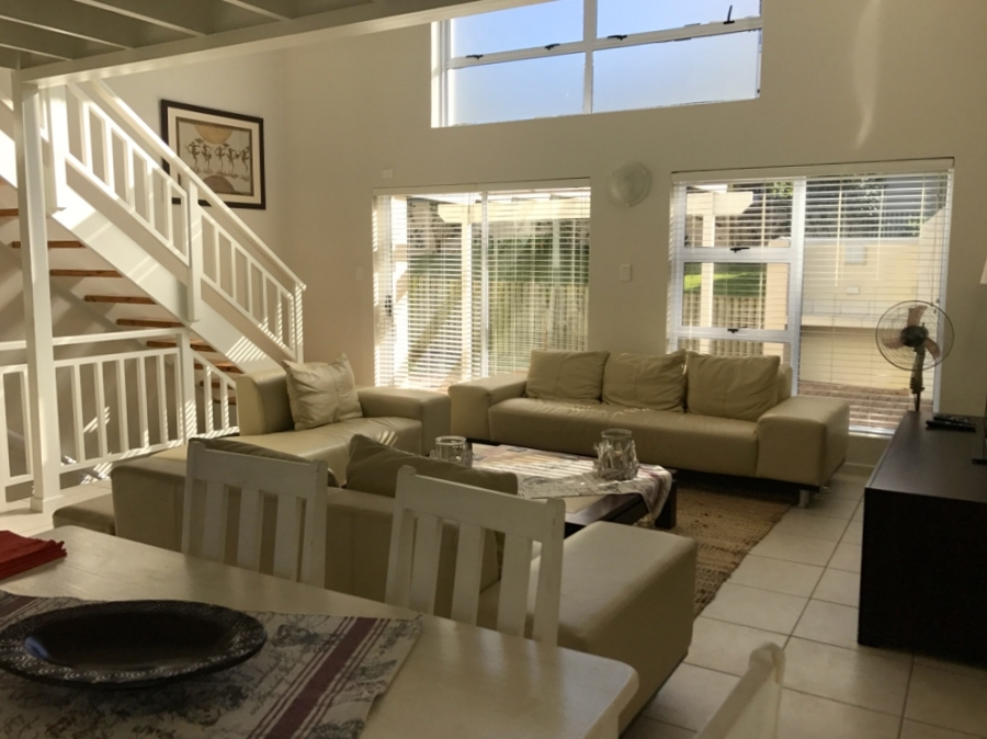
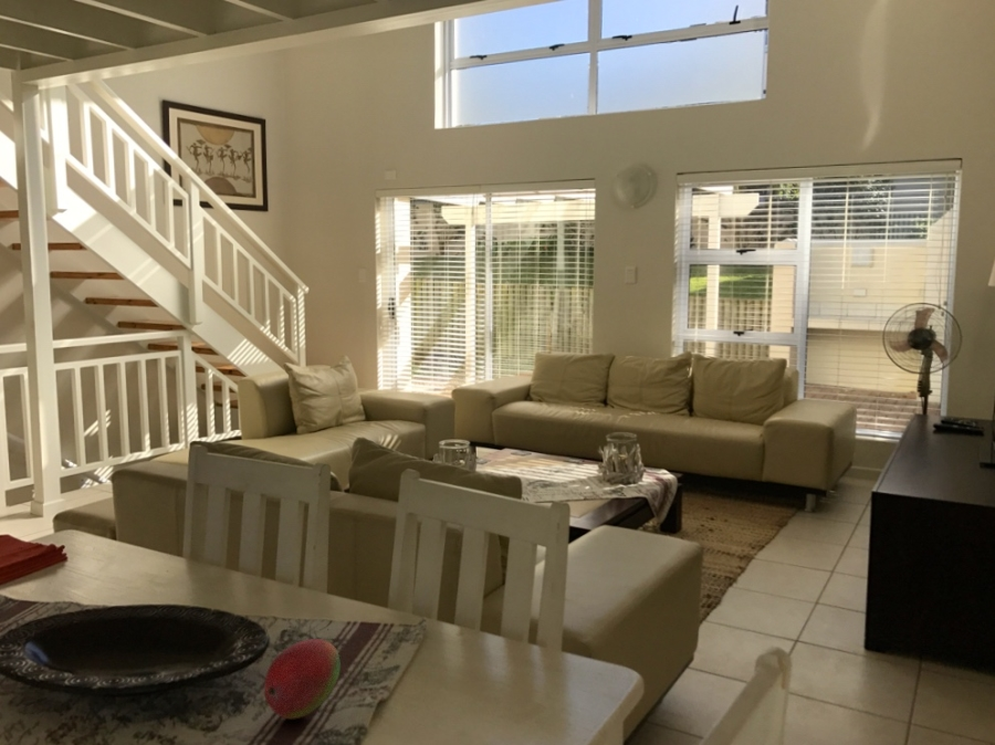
+ fruit [263,638,341,720]
